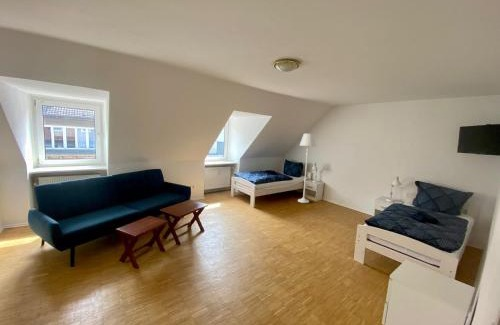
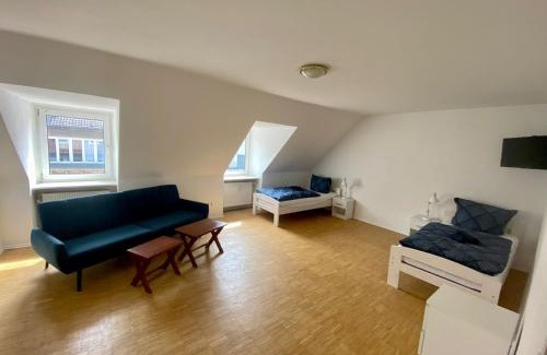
- floor lamp [297,133,317,204]
